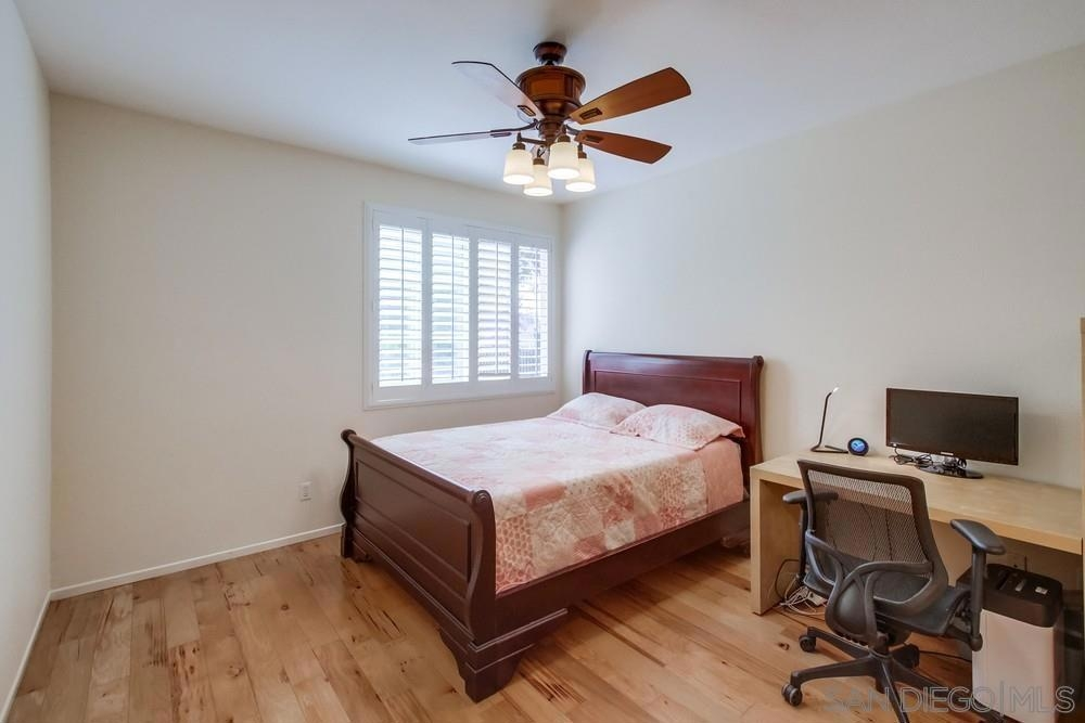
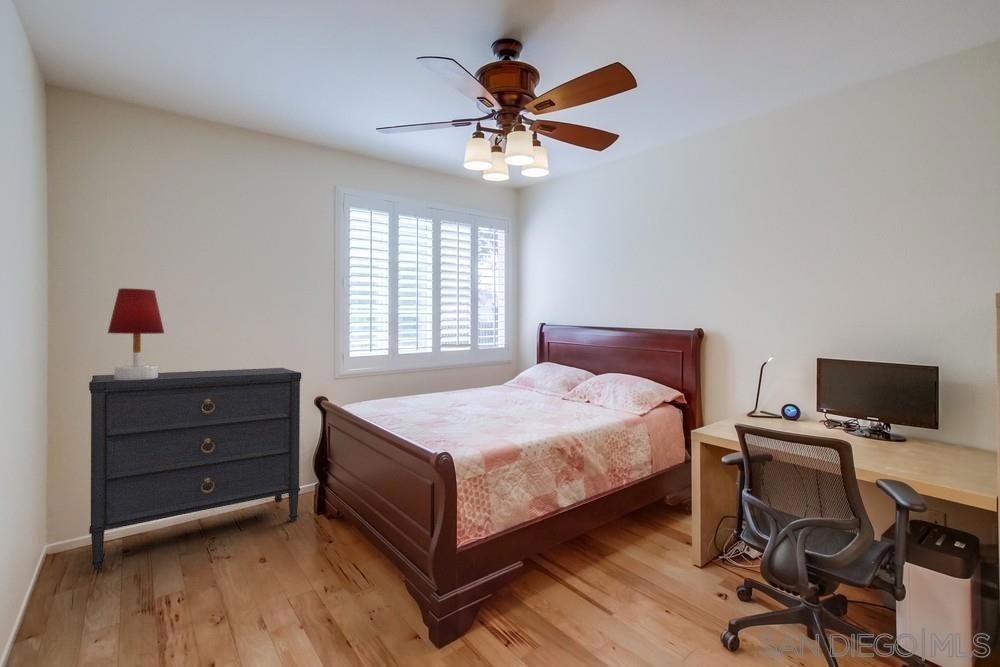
+ table lamp [107,287,165,380]
+ dresser [88,367,302,572]
